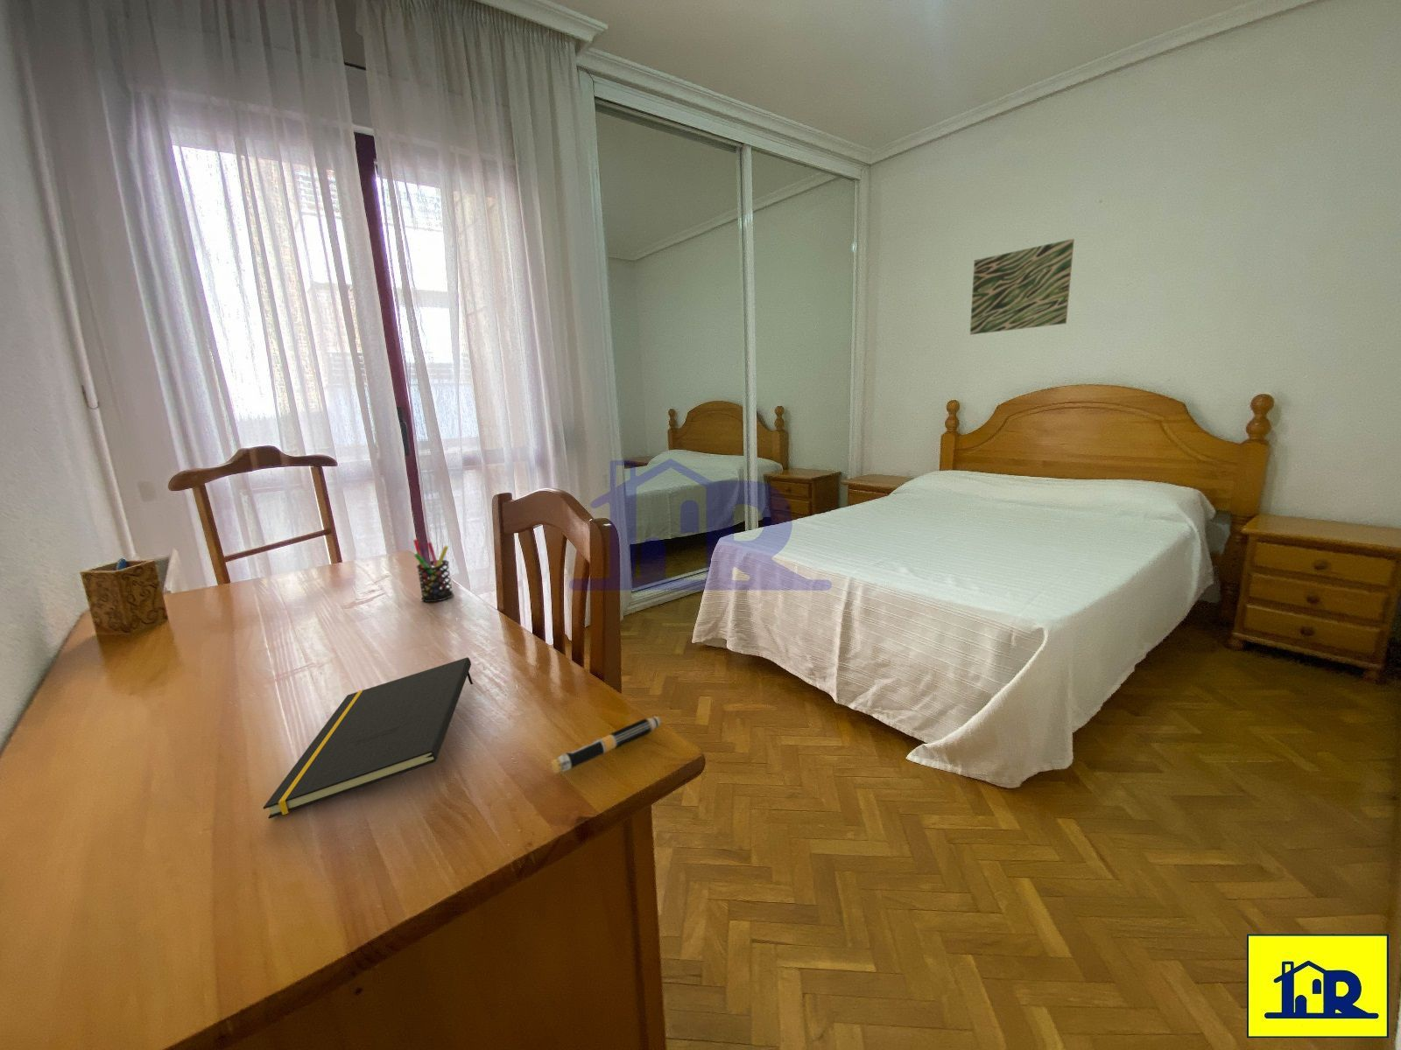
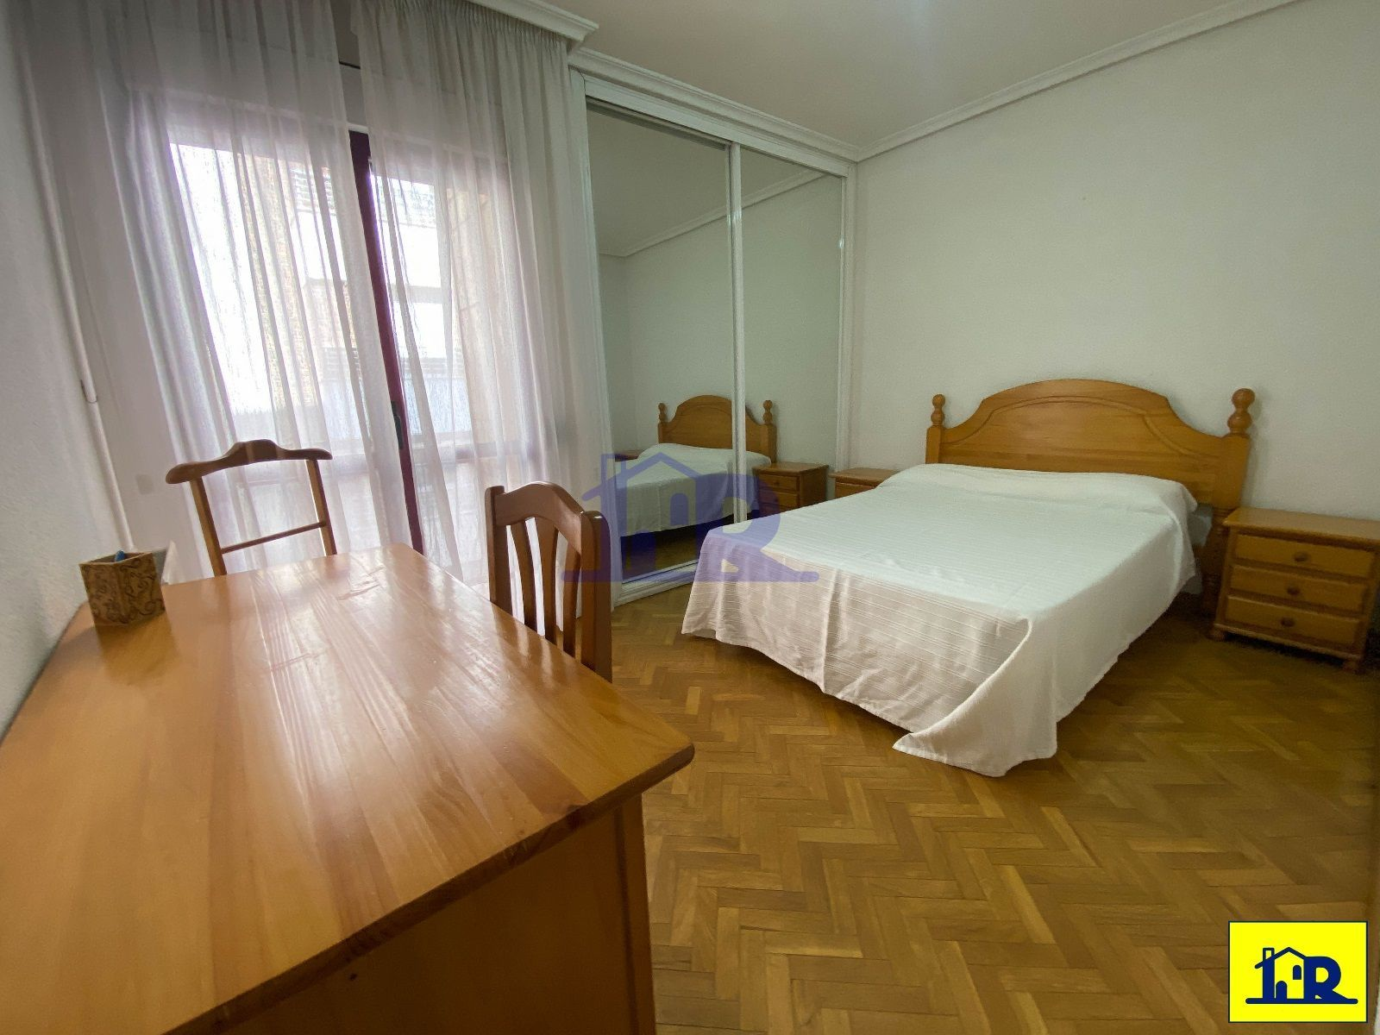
- wall art [970,238,1076,335]
- pen [550,716,662,774]
- pen holder [413,538,454,603]
- notepad [263,656,473,819]
